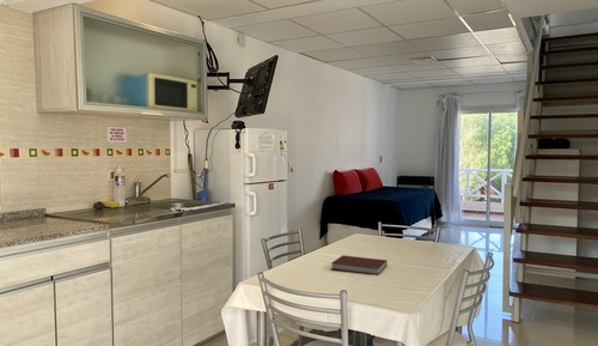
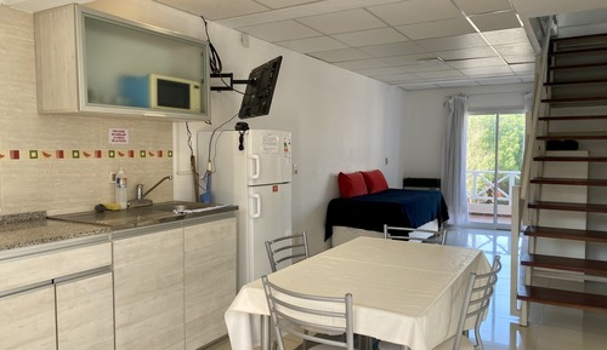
- notebook [330,254,389,275]
